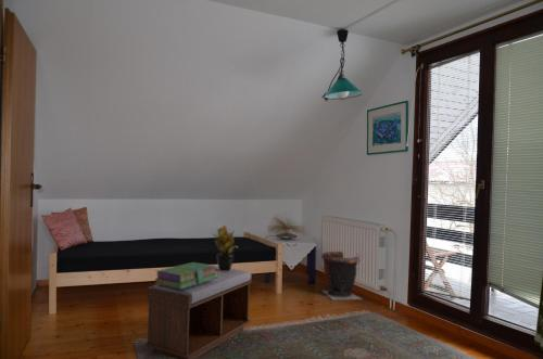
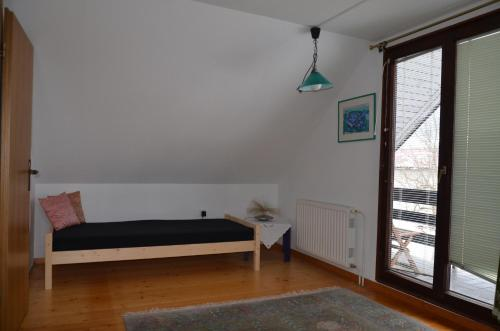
- potted plant [210,223,239,271]
- stack of books [154,261,217,290]
- bench [144,265,253,359]
- waste bin [320,251,363,302]
